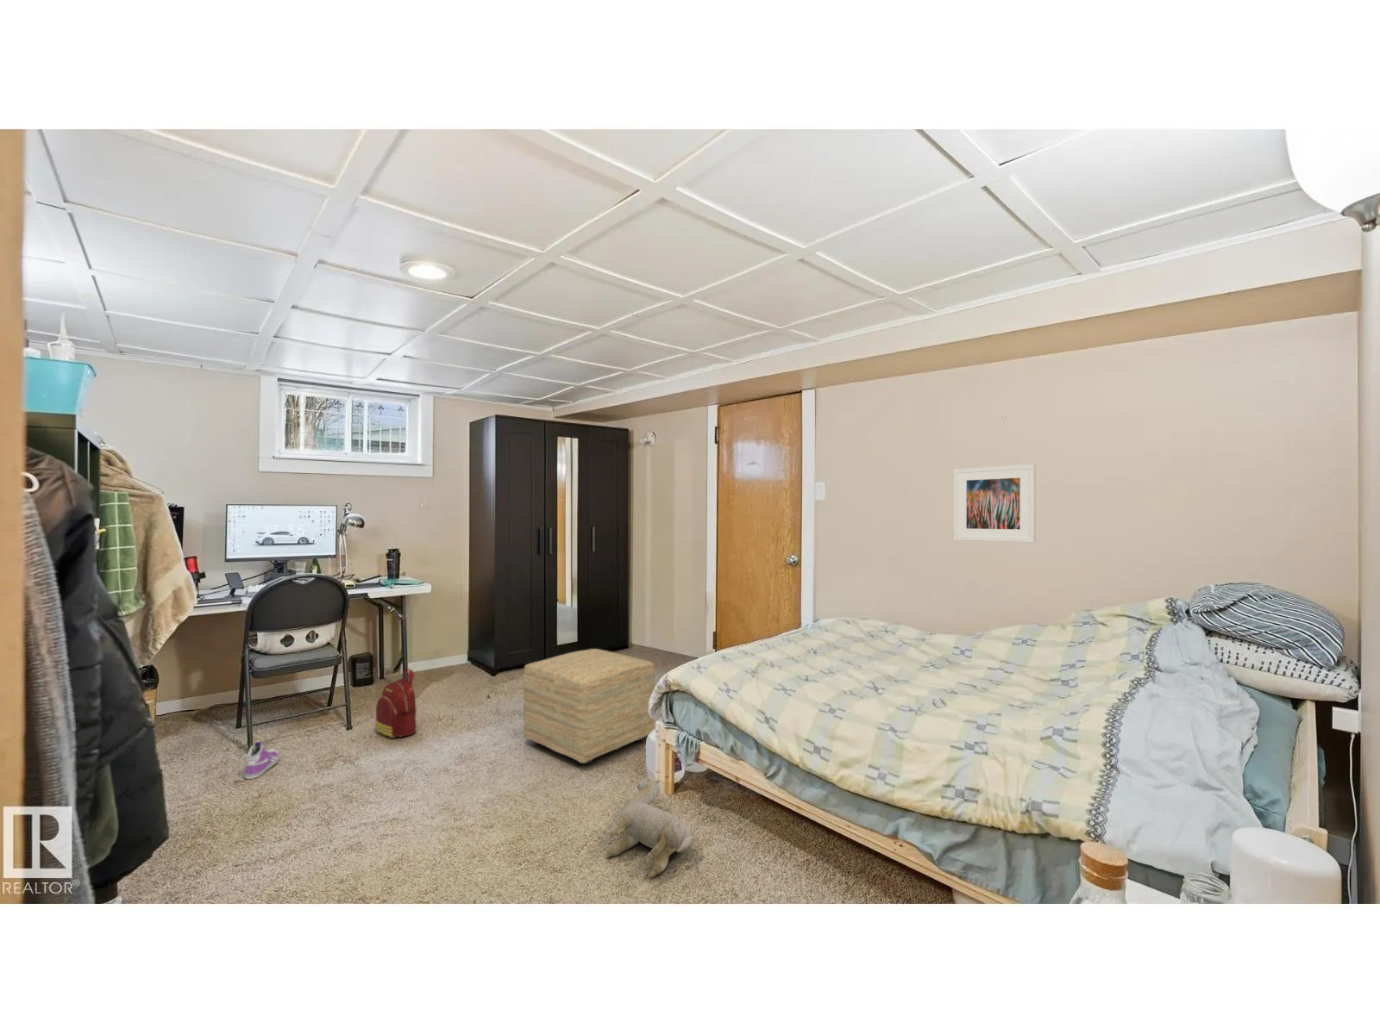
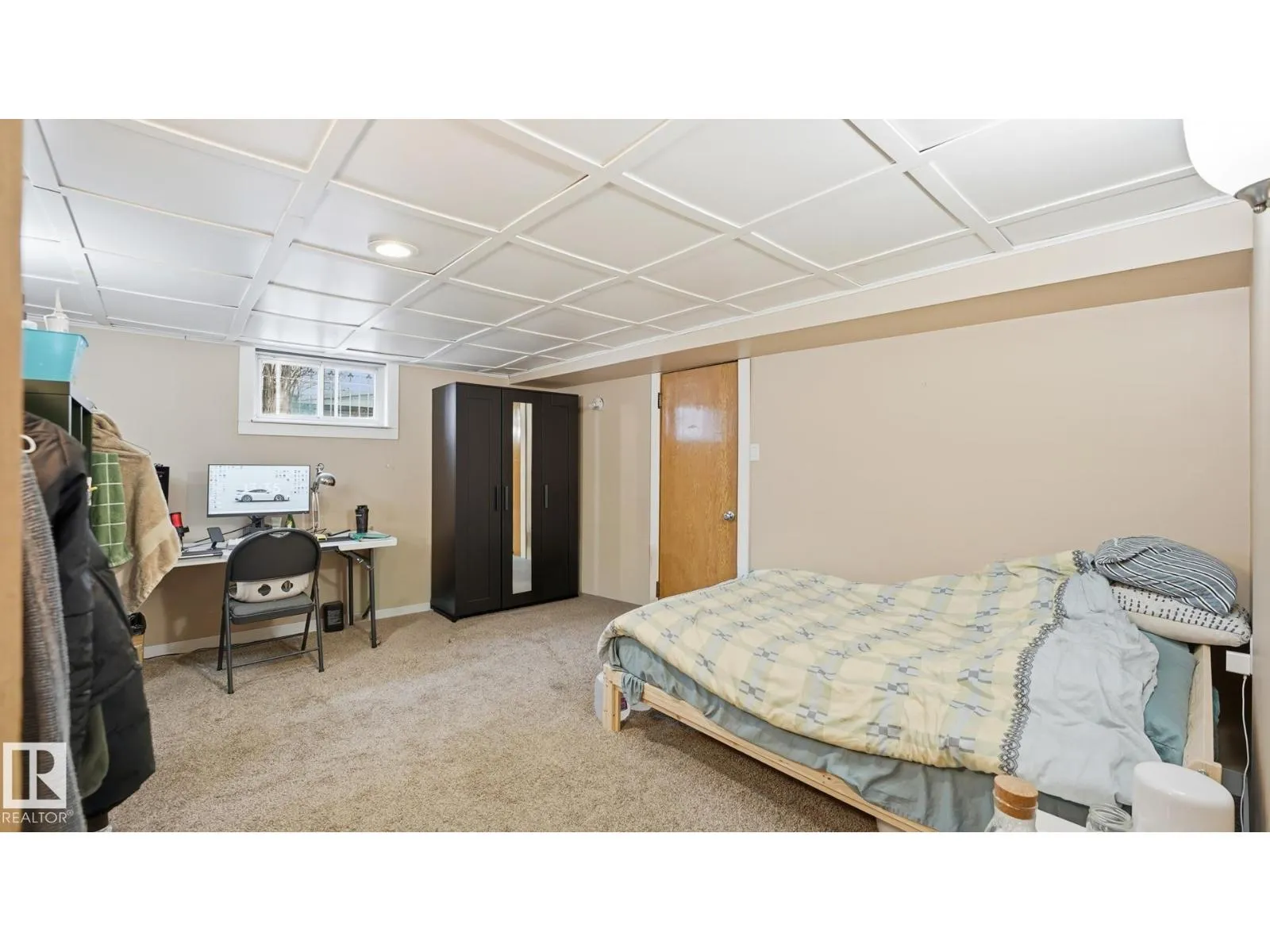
- plush toy [605,779,694,878]
- sneaker [244,741,279,780]
- backpack [374,668,419,740]
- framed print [953,464,1037,544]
- ottoman [523,648,655,765]
